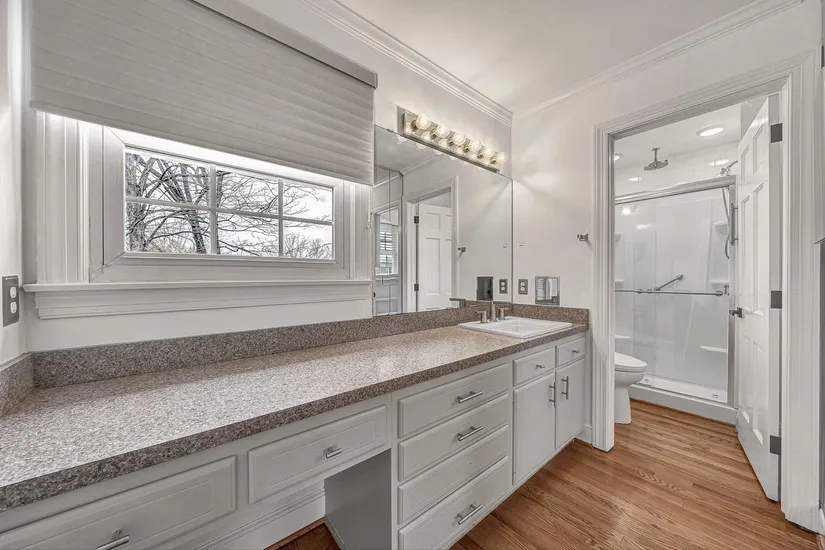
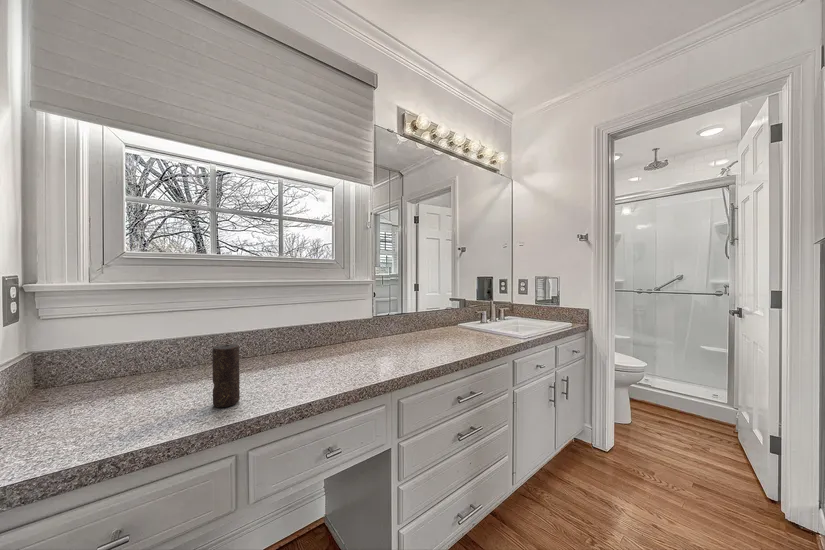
+ candle [211,343,241,408]
